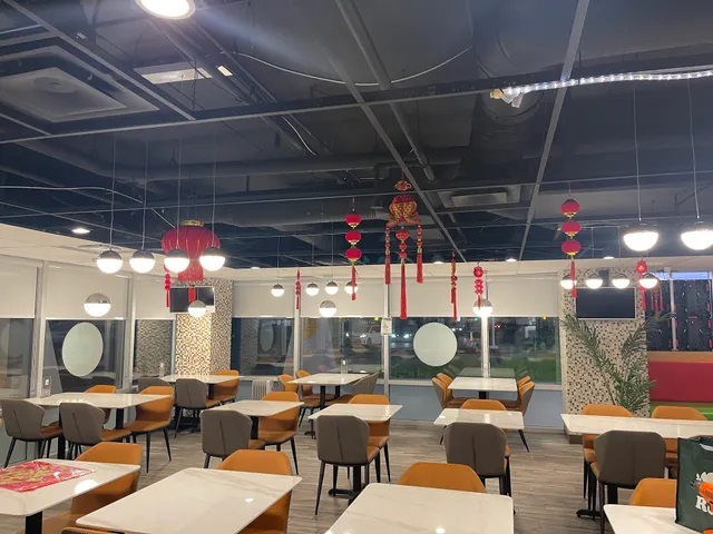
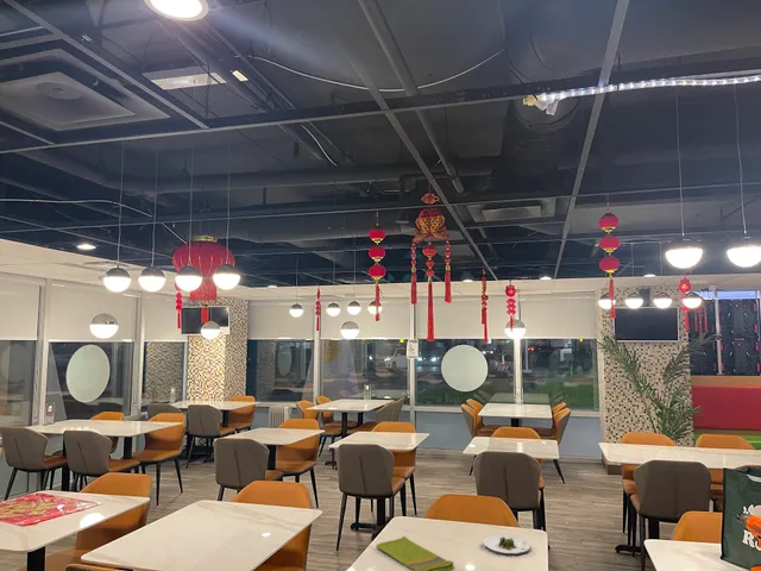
+ dish towel [375,535,455,571]
+ salad plate [482,534,532,557]
